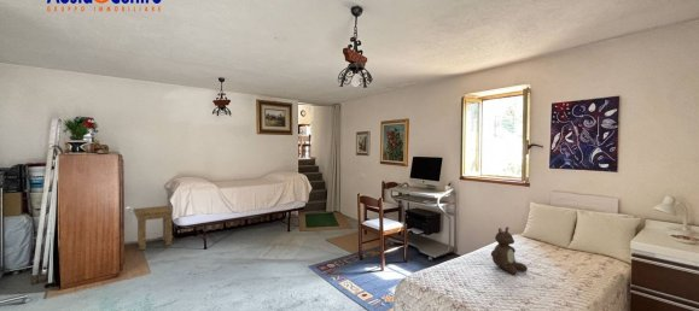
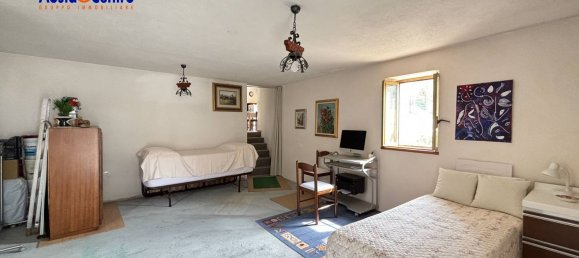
- teddy bear [490,225,529,276]
- side table [132,205,173,252]
